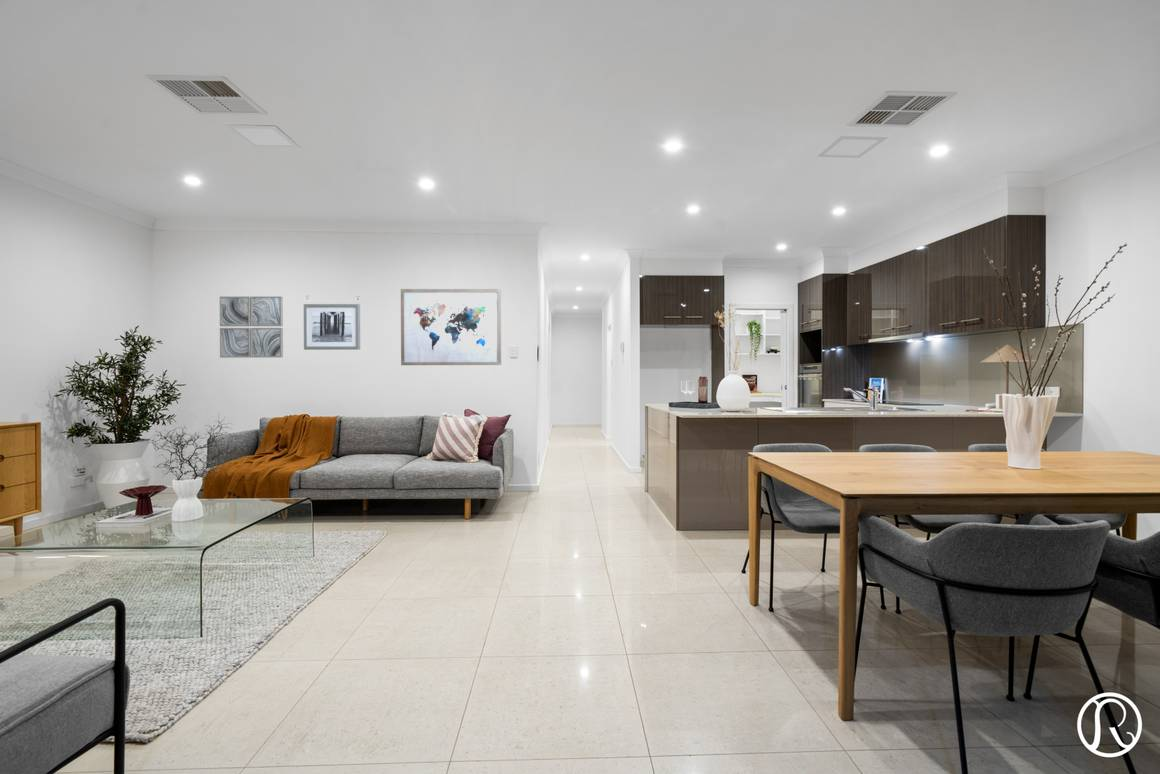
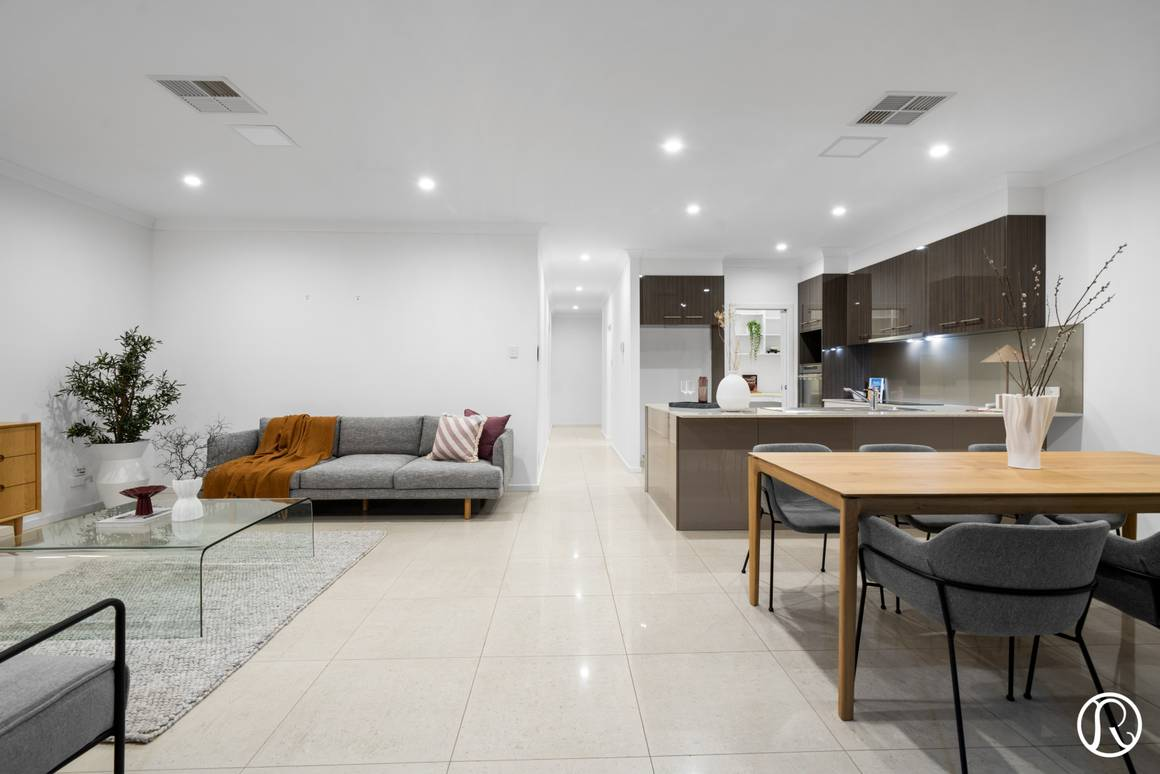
- wall art [400,288,502,366]
- wall art [303,303,361,351]
- wall art [219,296,284,359]
